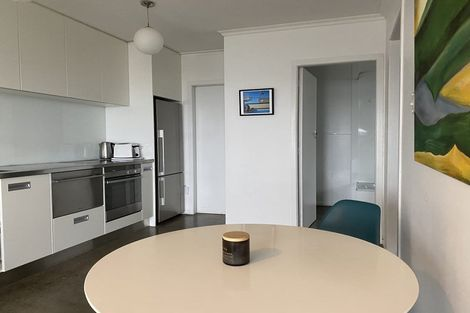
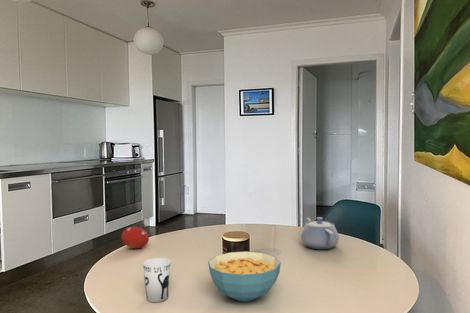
+ fruit [120,223,150,249]
+ teapot [300,216,340,250]
+ cup [142,257,172,303]
+ cereal bowl [207,251,282,303]
